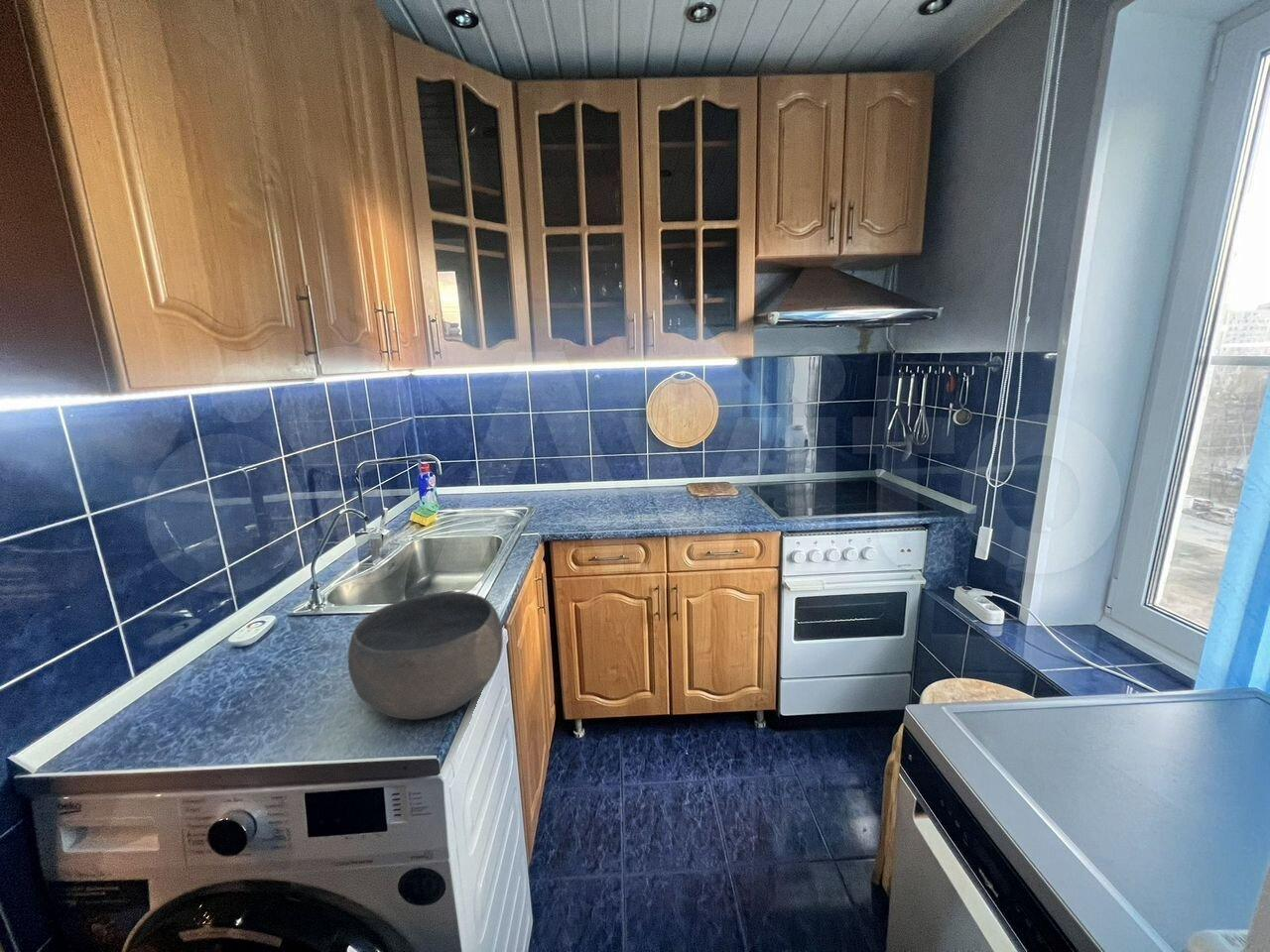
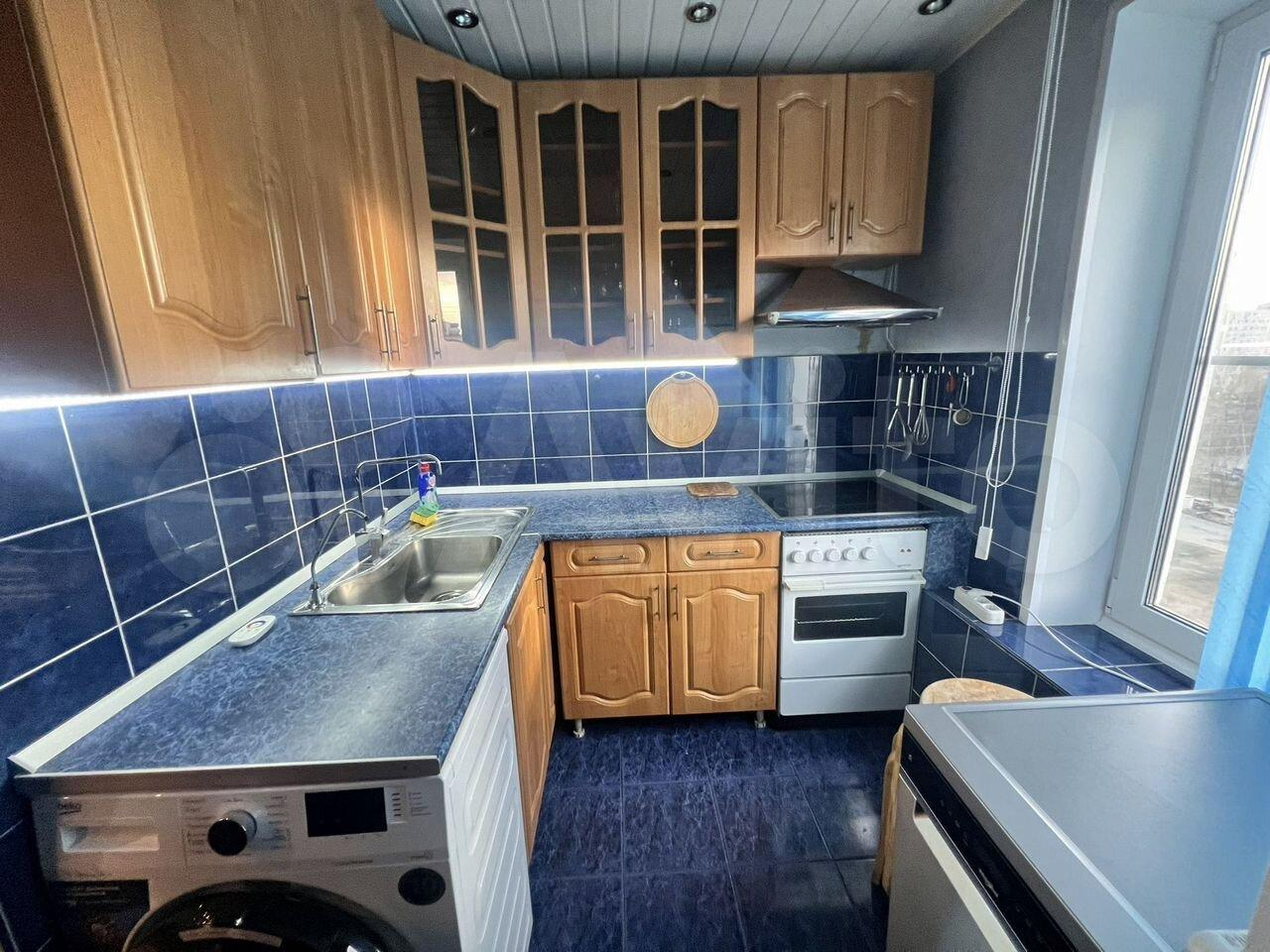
- bowl [347,591,504,721]
